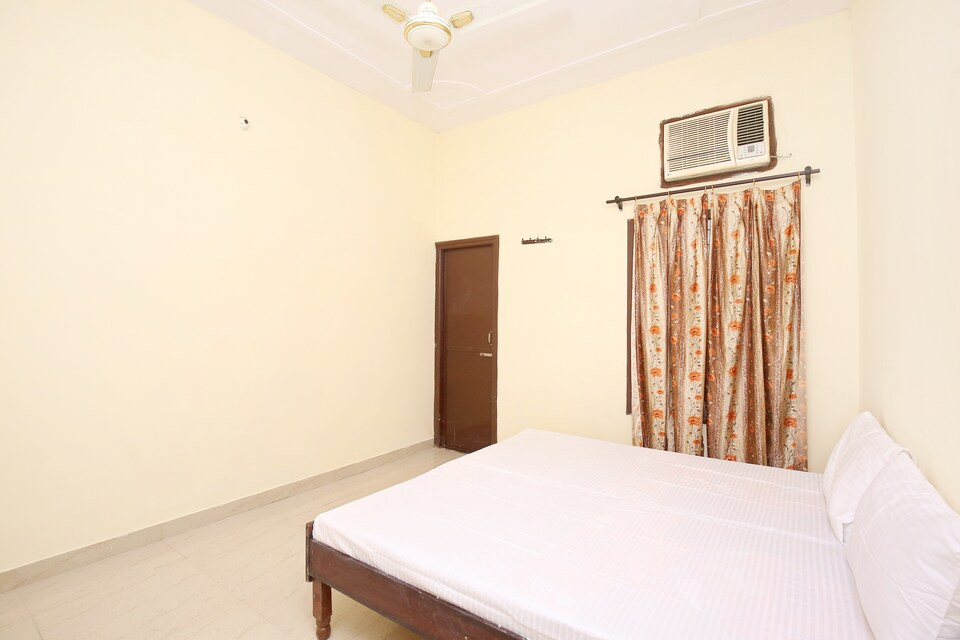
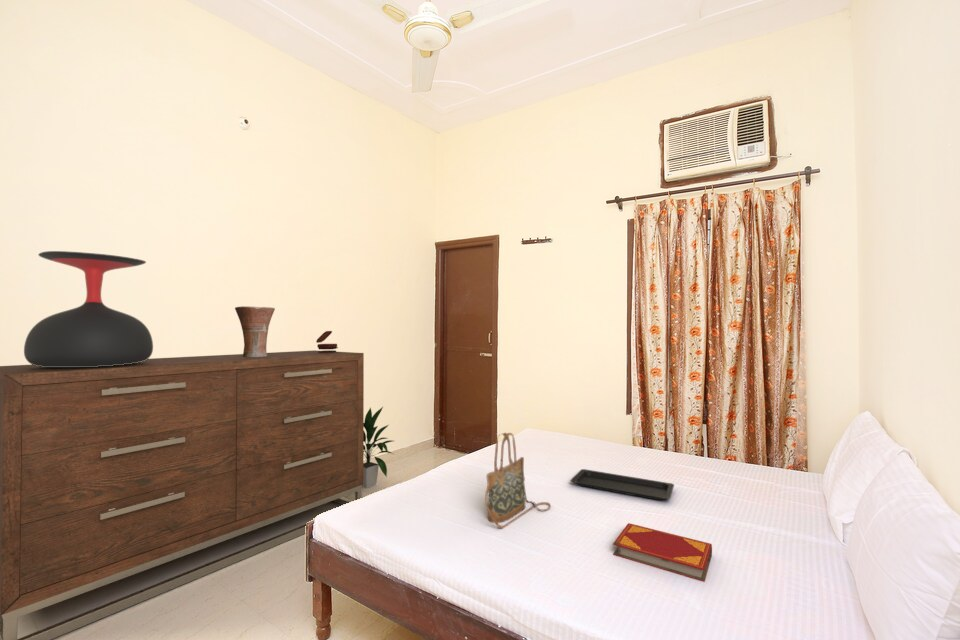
+ hardback book [612,522,713,583]
+ serving tray [569,468,675,501]
+ table lamp [23,250,154,367]
+ dresser [0,349,365,640]
+ vase [234,305,276,357]
+ indoor plant [362,406,394,489]
+ jewelry box [315,330,339,353]
+ handbag [484,432,552,530]
